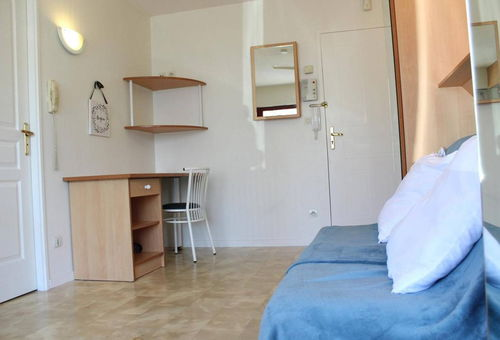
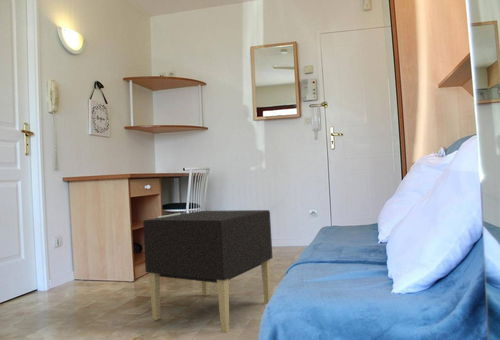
+ nightstand [142,209,274,334]
